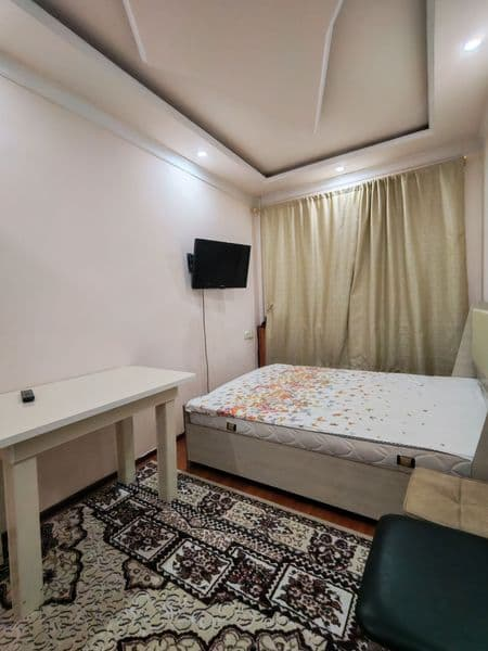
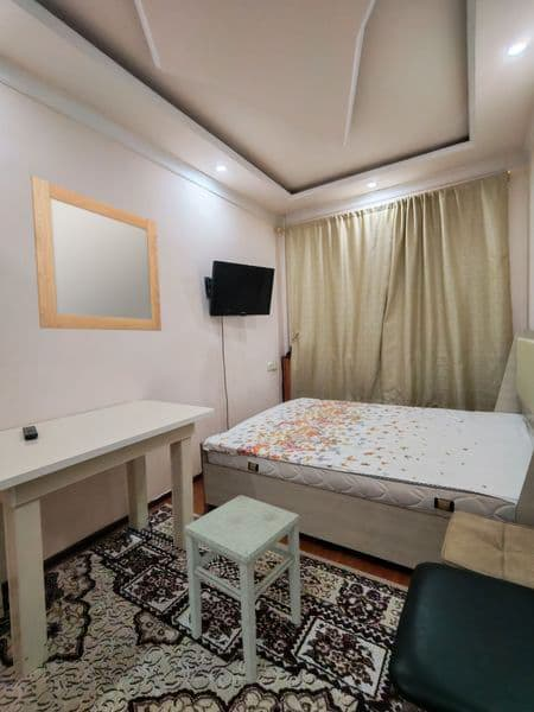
+ home mirror [30,174,163,332]
+ stool [183,494,301,685]
